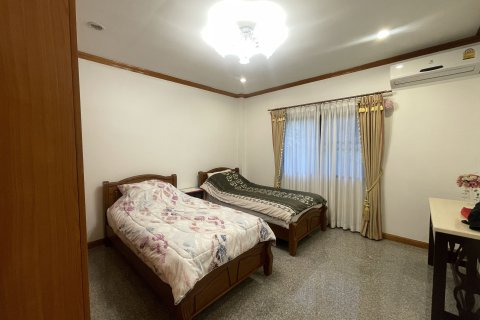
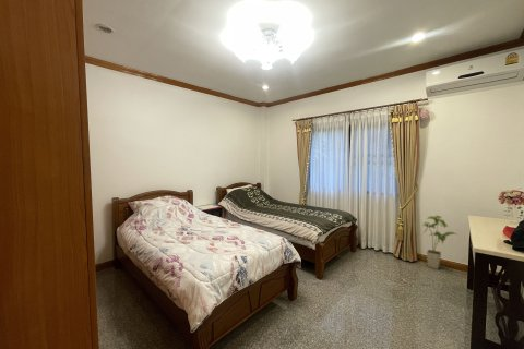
+ house plant [421,215,460,270]
